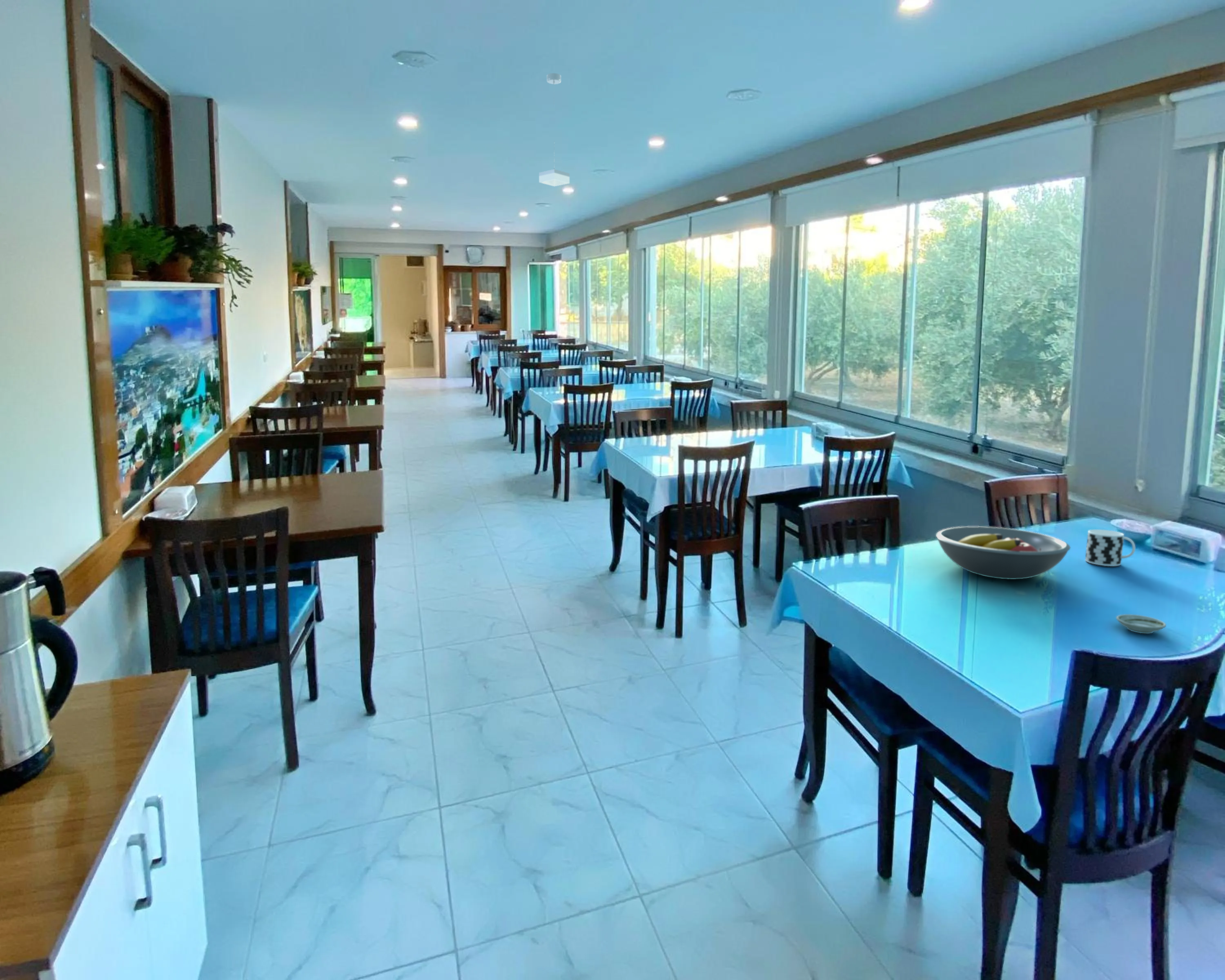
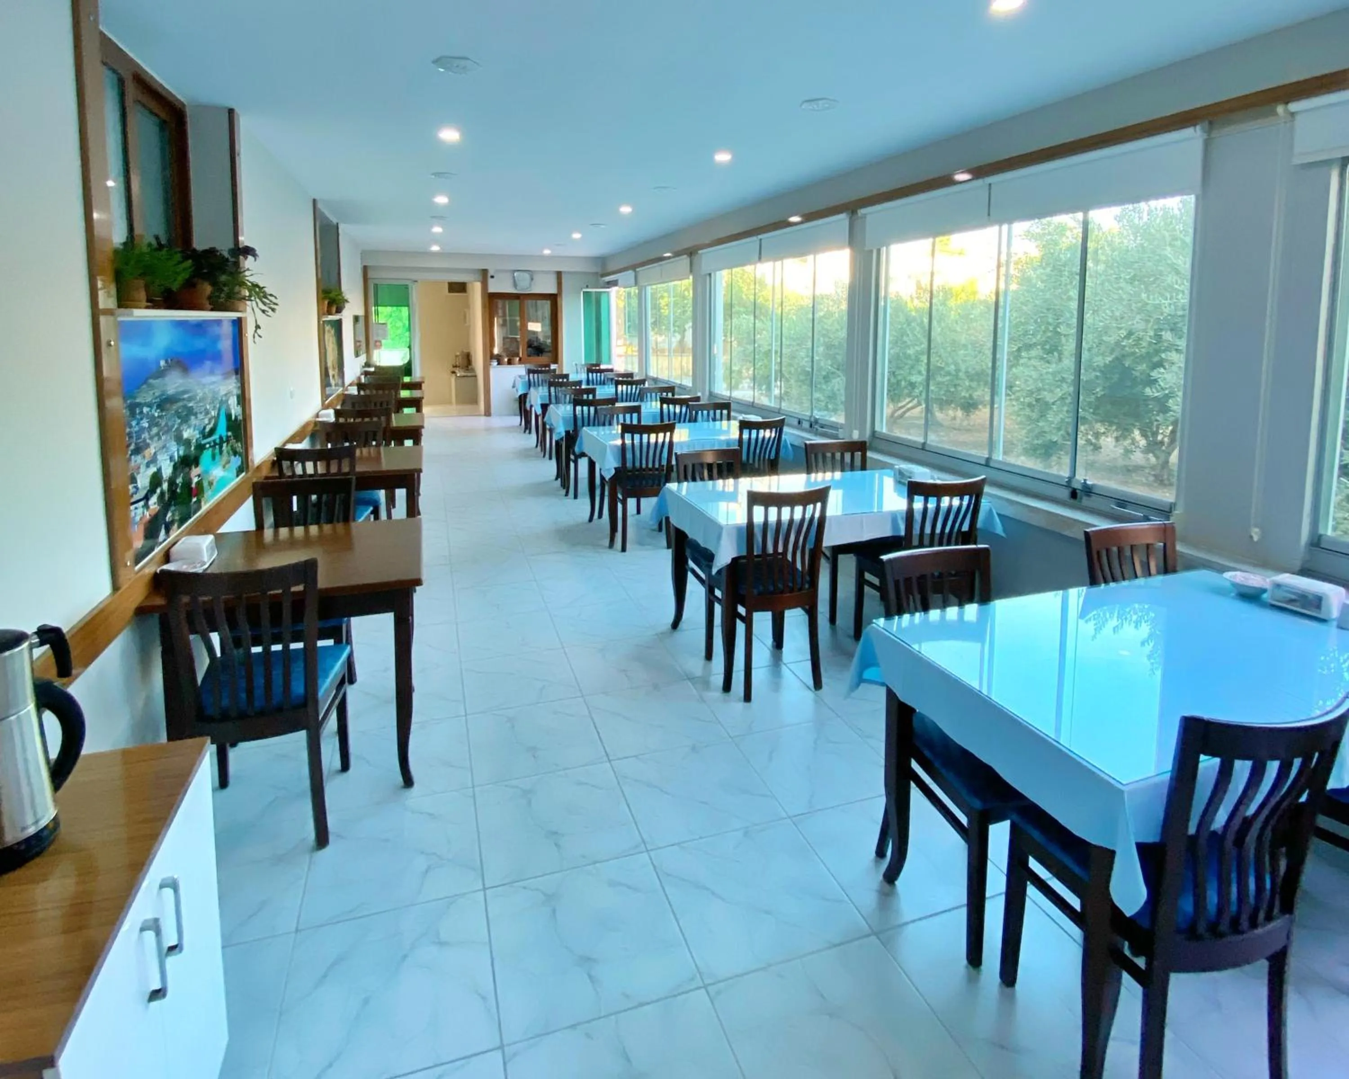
- cup [1085,529,1136,566]
- saucer [1116,614,1167,634]
- pendant lamp [539,73,570,187]
- fruit bowl [935,526,1071,580]
